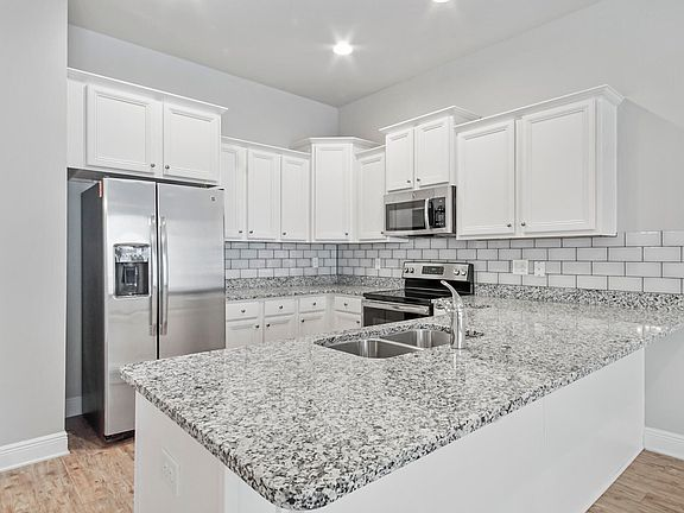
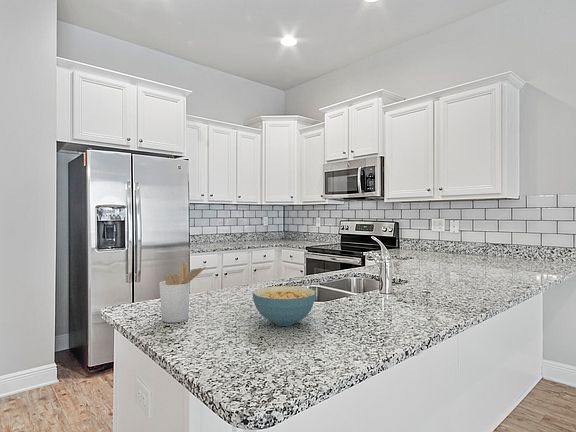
+ cereal bowl [252,285,317,327]
+ utensil holder [158,261,207,324]
